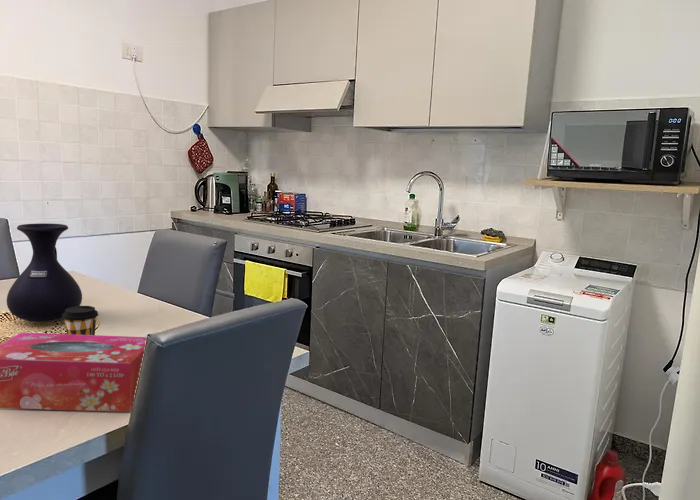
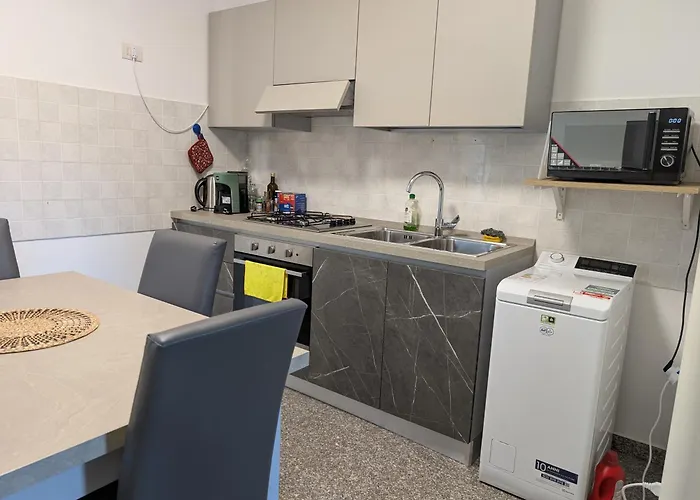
- coffee cup [62,305,99,335]
- vase [6,222,83,323]
- tissue box [0,332,147,413]
